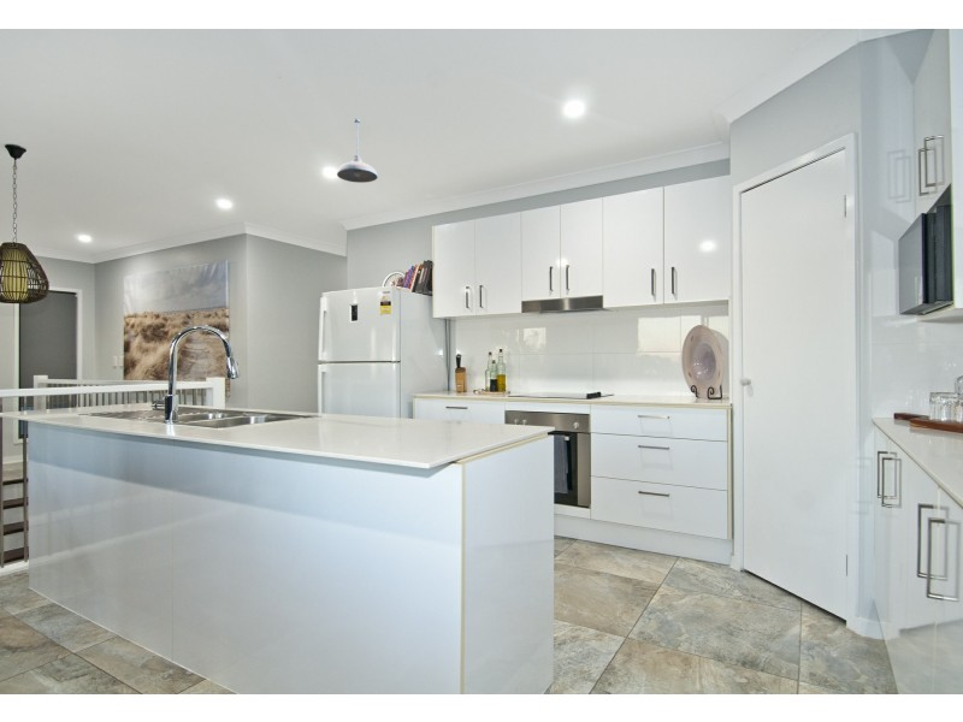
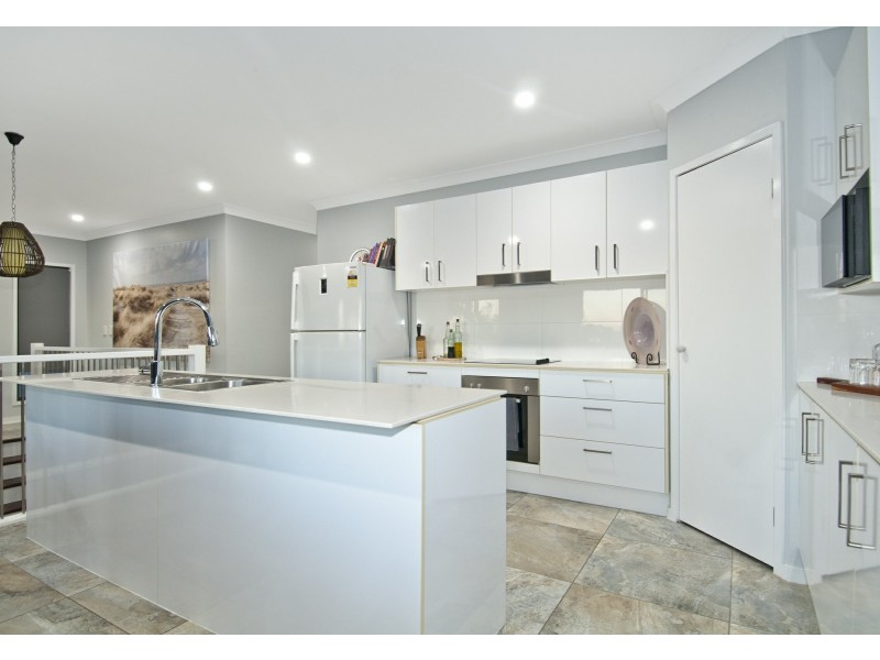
- pendant light [336,118,379,184]
